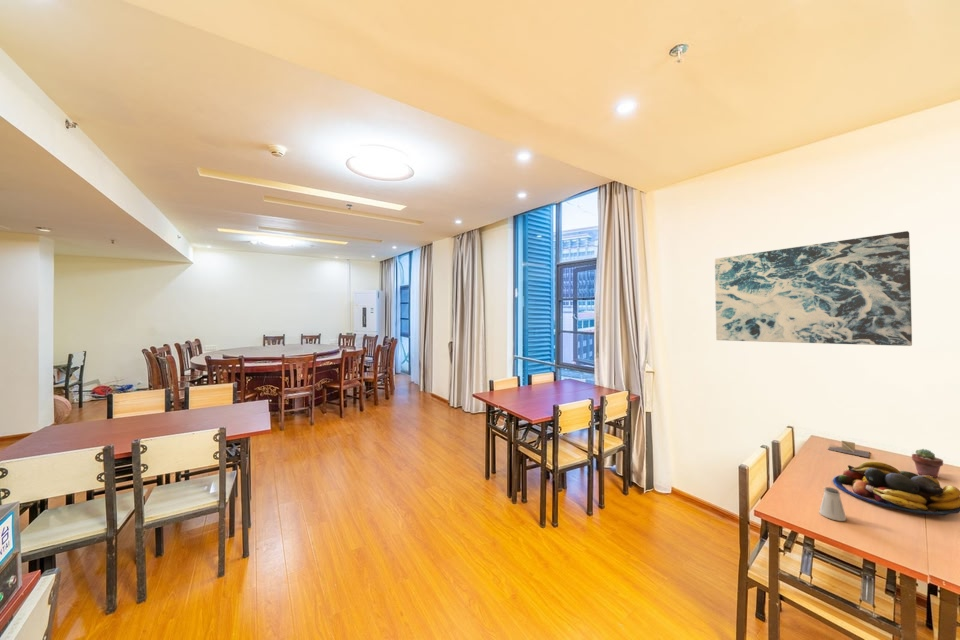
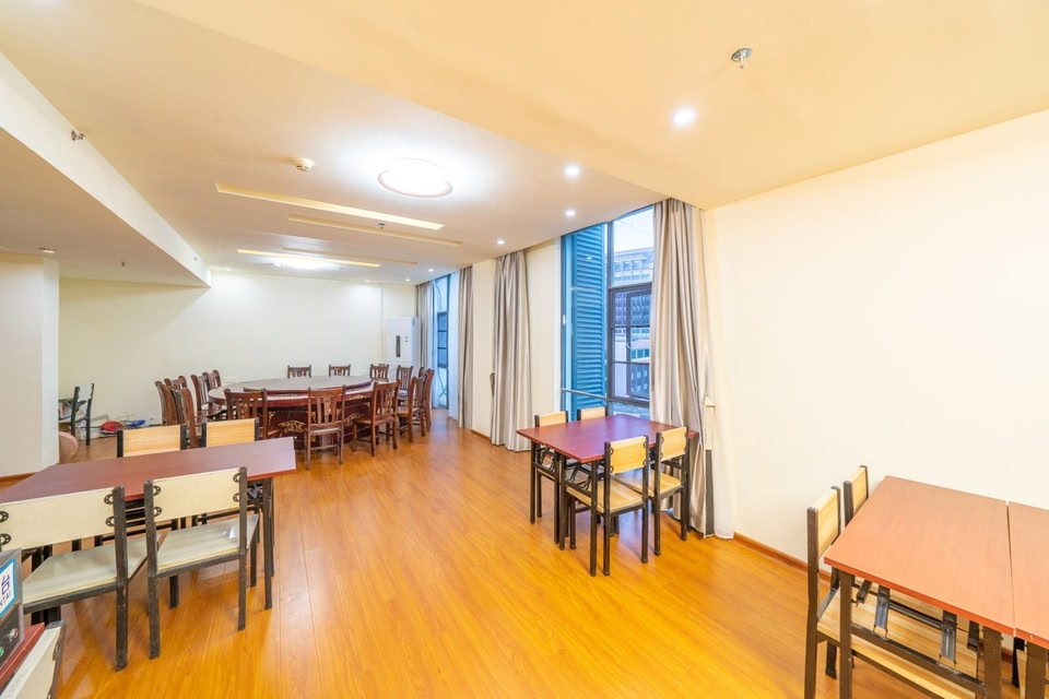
- potted succulent [911,448,944,479]
- wall art [714,230,913,347]
- fruit bowl [832,460,960,516]
- saltshaker [818,486,847,522]
- napkin holder [827,440,870,458]
